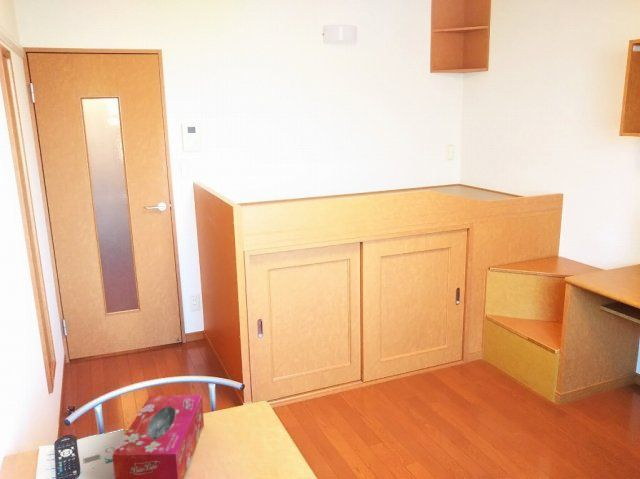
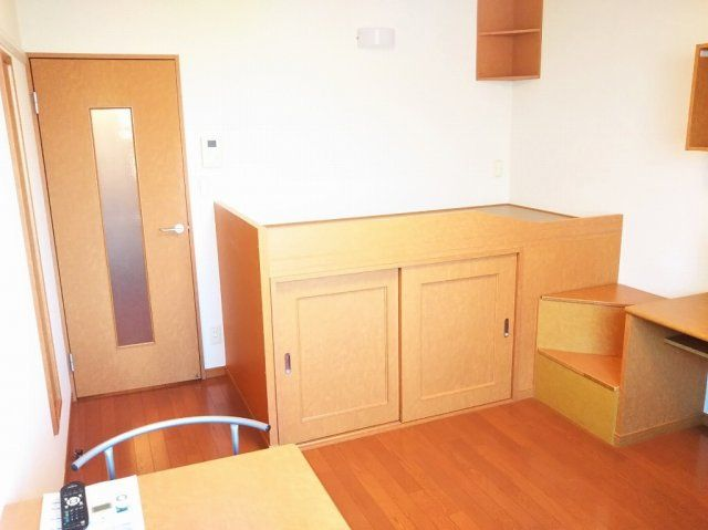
- tissue box [111,394,205,479]
